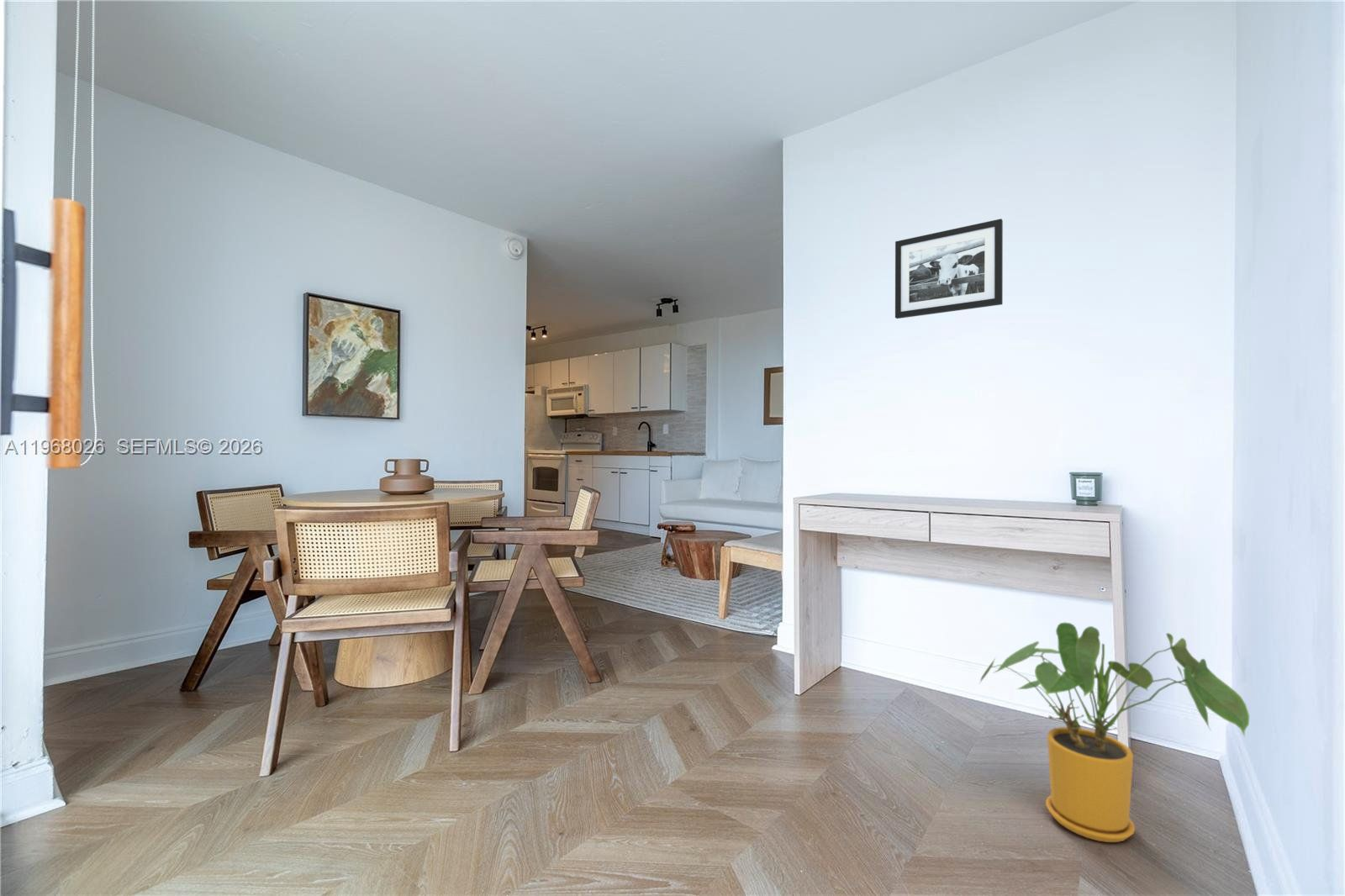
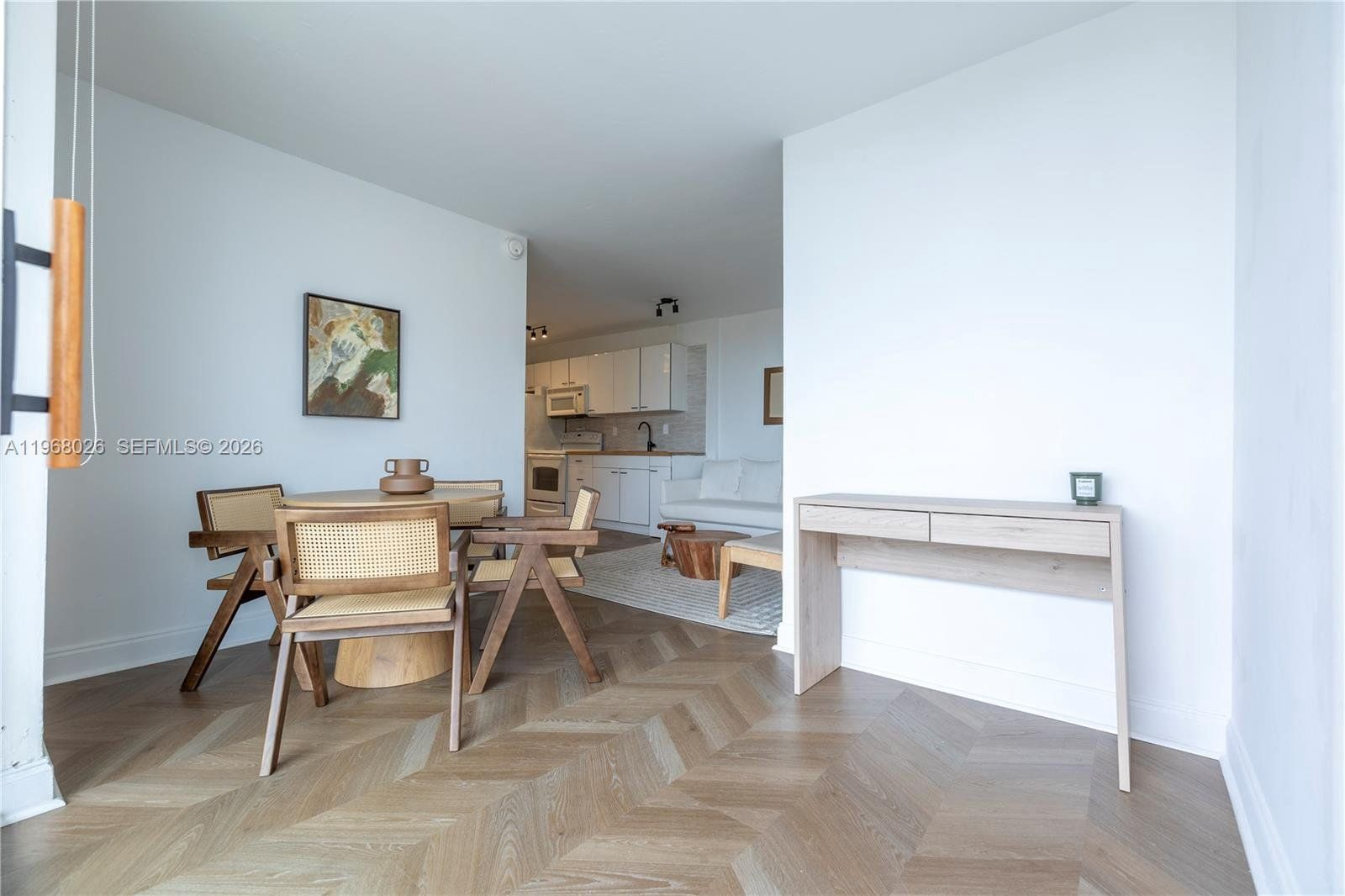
- house plant [979,622,1250,843]
- picture frame [894,218,1004,319]
